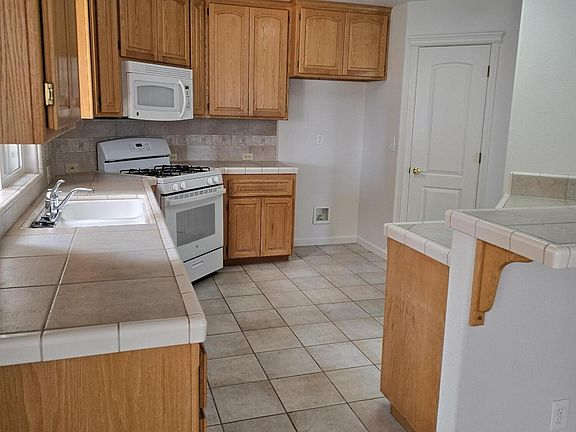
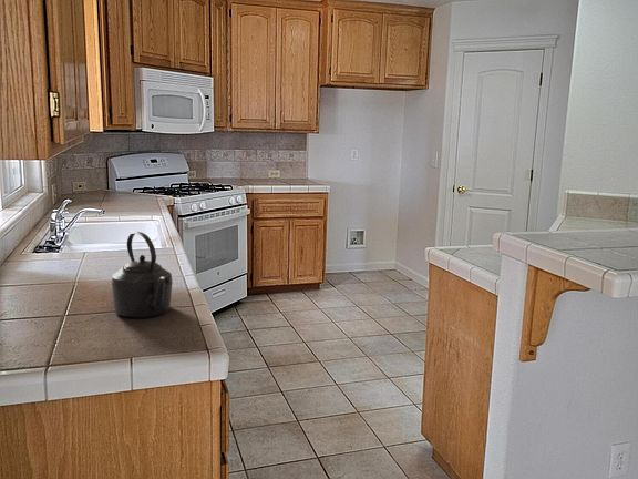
+ kettle [111,231,174,318]
